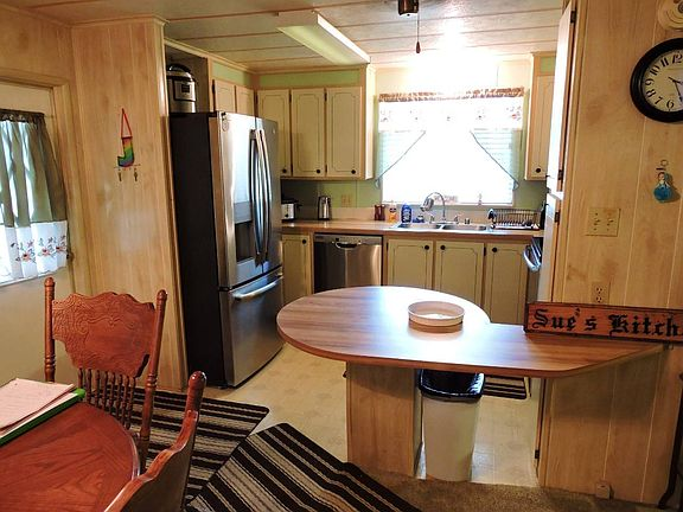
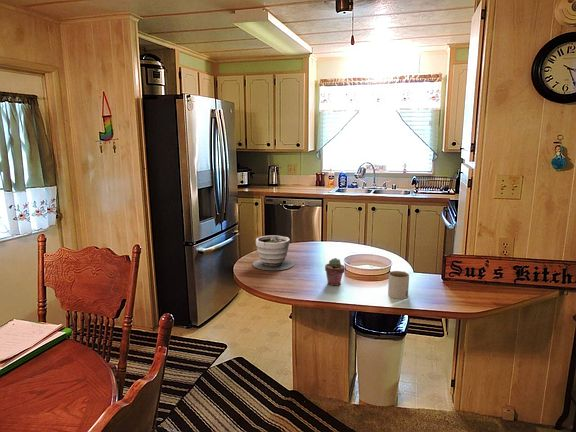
+ planter [252,235,295,271]
+ mug [387,270,410,300]
+ potted succulent [324,257,346,287]
